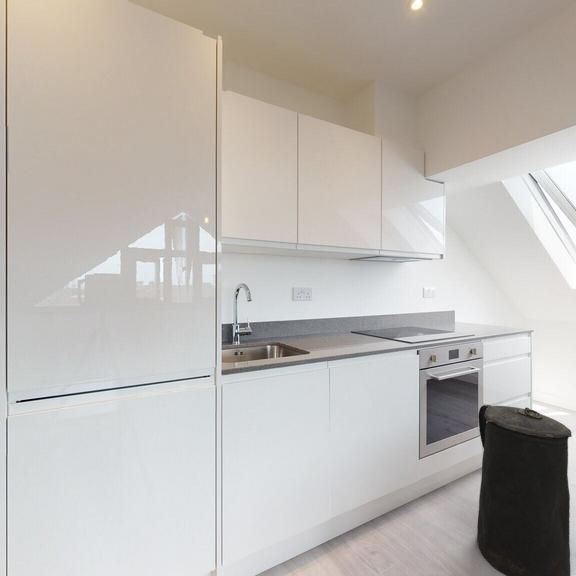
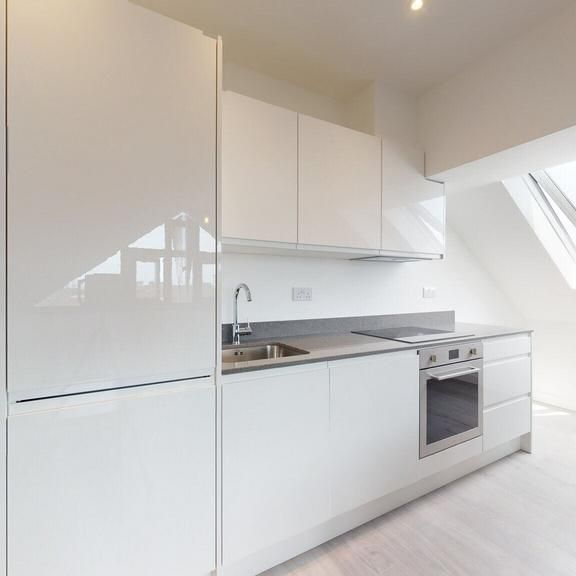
- trash can [476,403,573,576]
